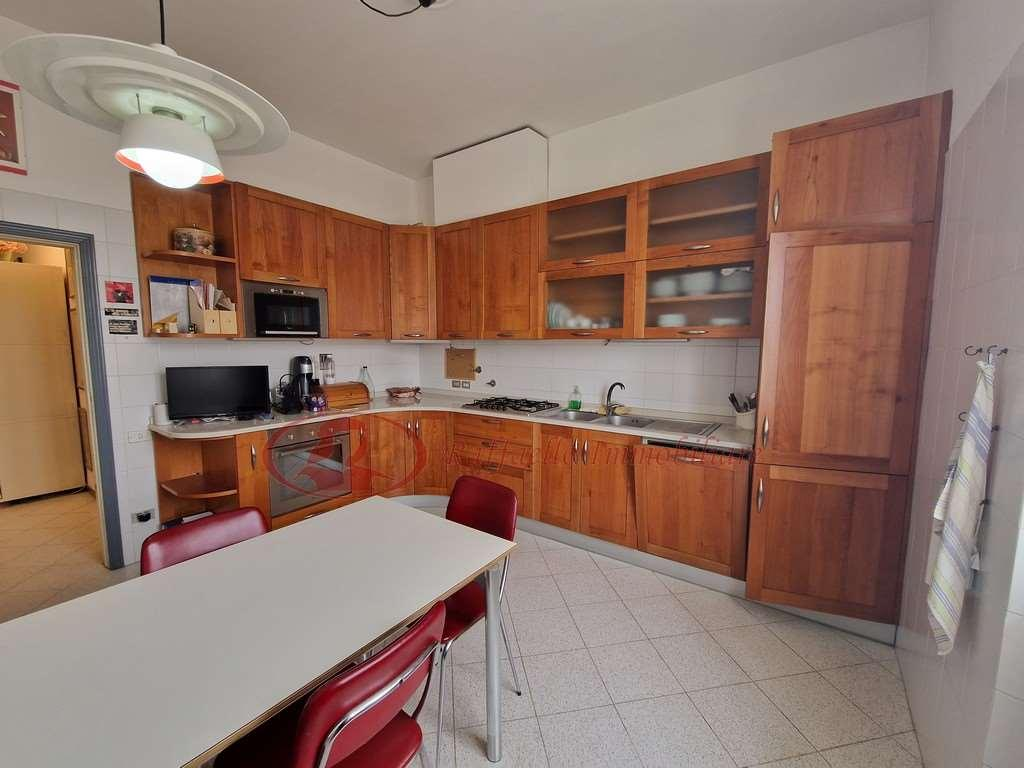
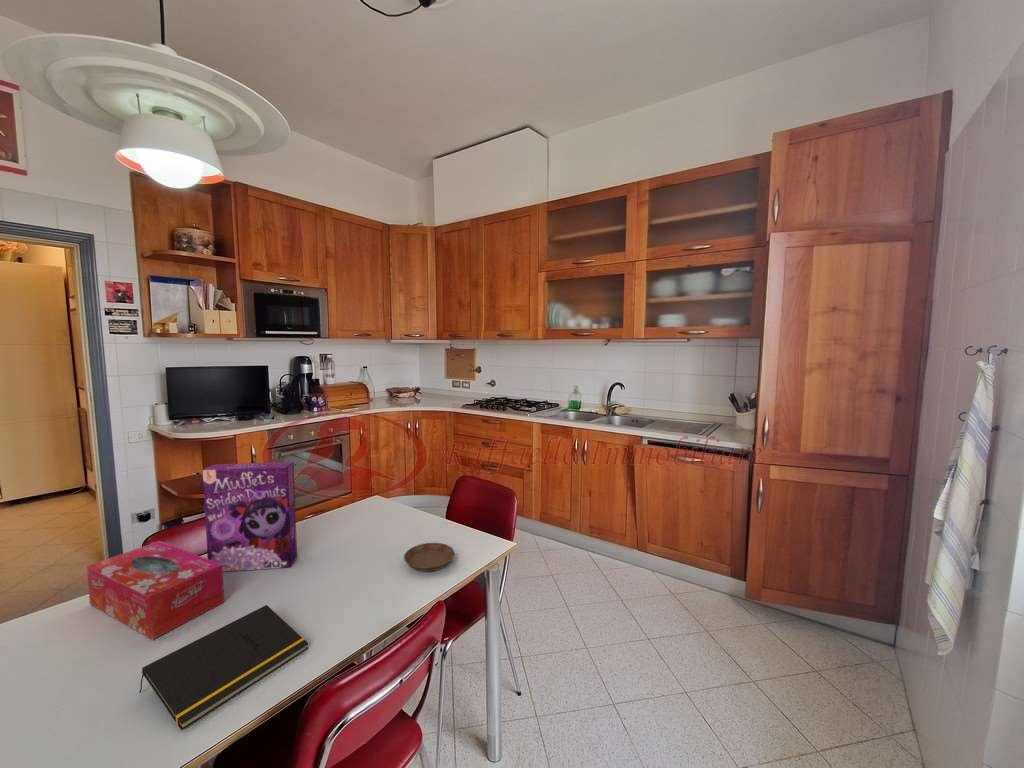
+ saucer [403,542,455,573]
+ tissue box [86,540,225,641]
+ cereal box [202,461,298,572]
+ notepad [138,604,309,731]
